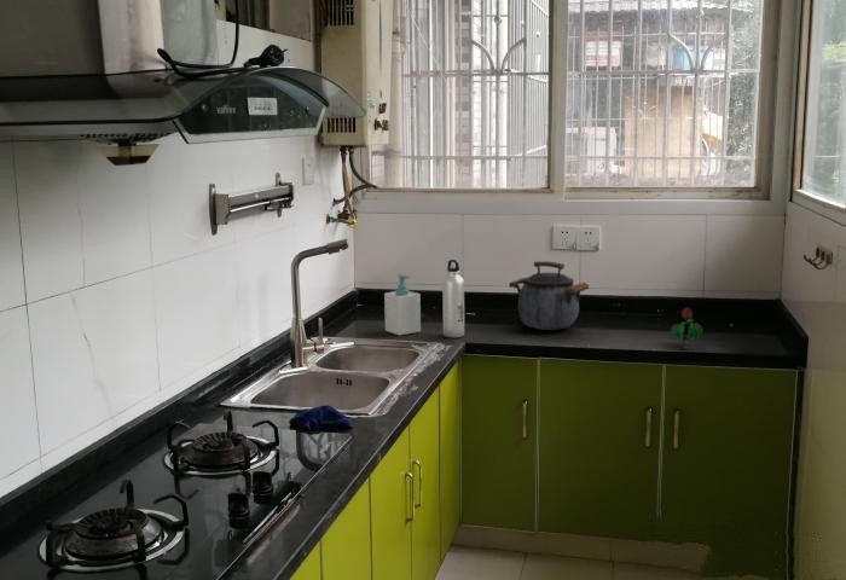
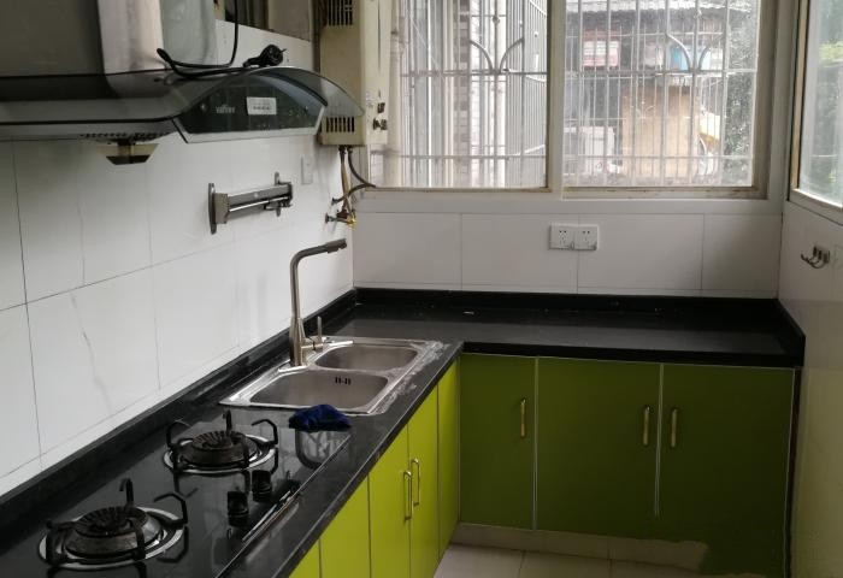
- plant [670,306,734,344]
- soap bottle [383,273,422,336]
- water bottle [441,259,465,338]
- kettle [508,260,590,331]
